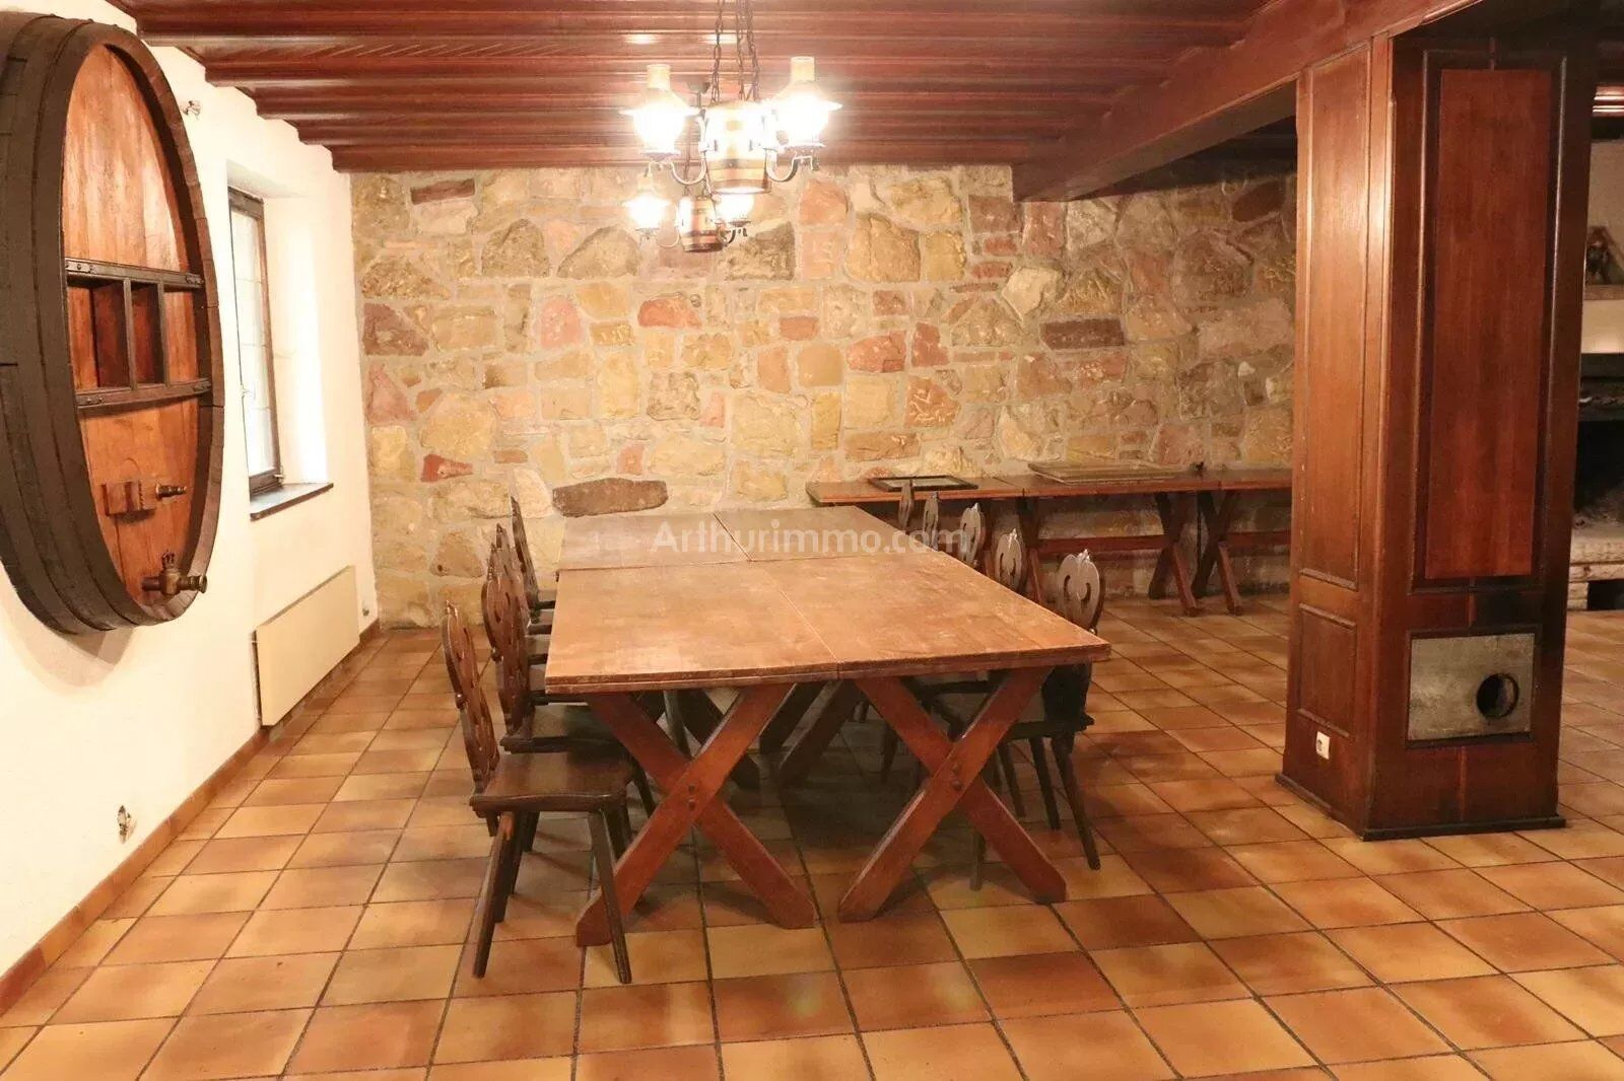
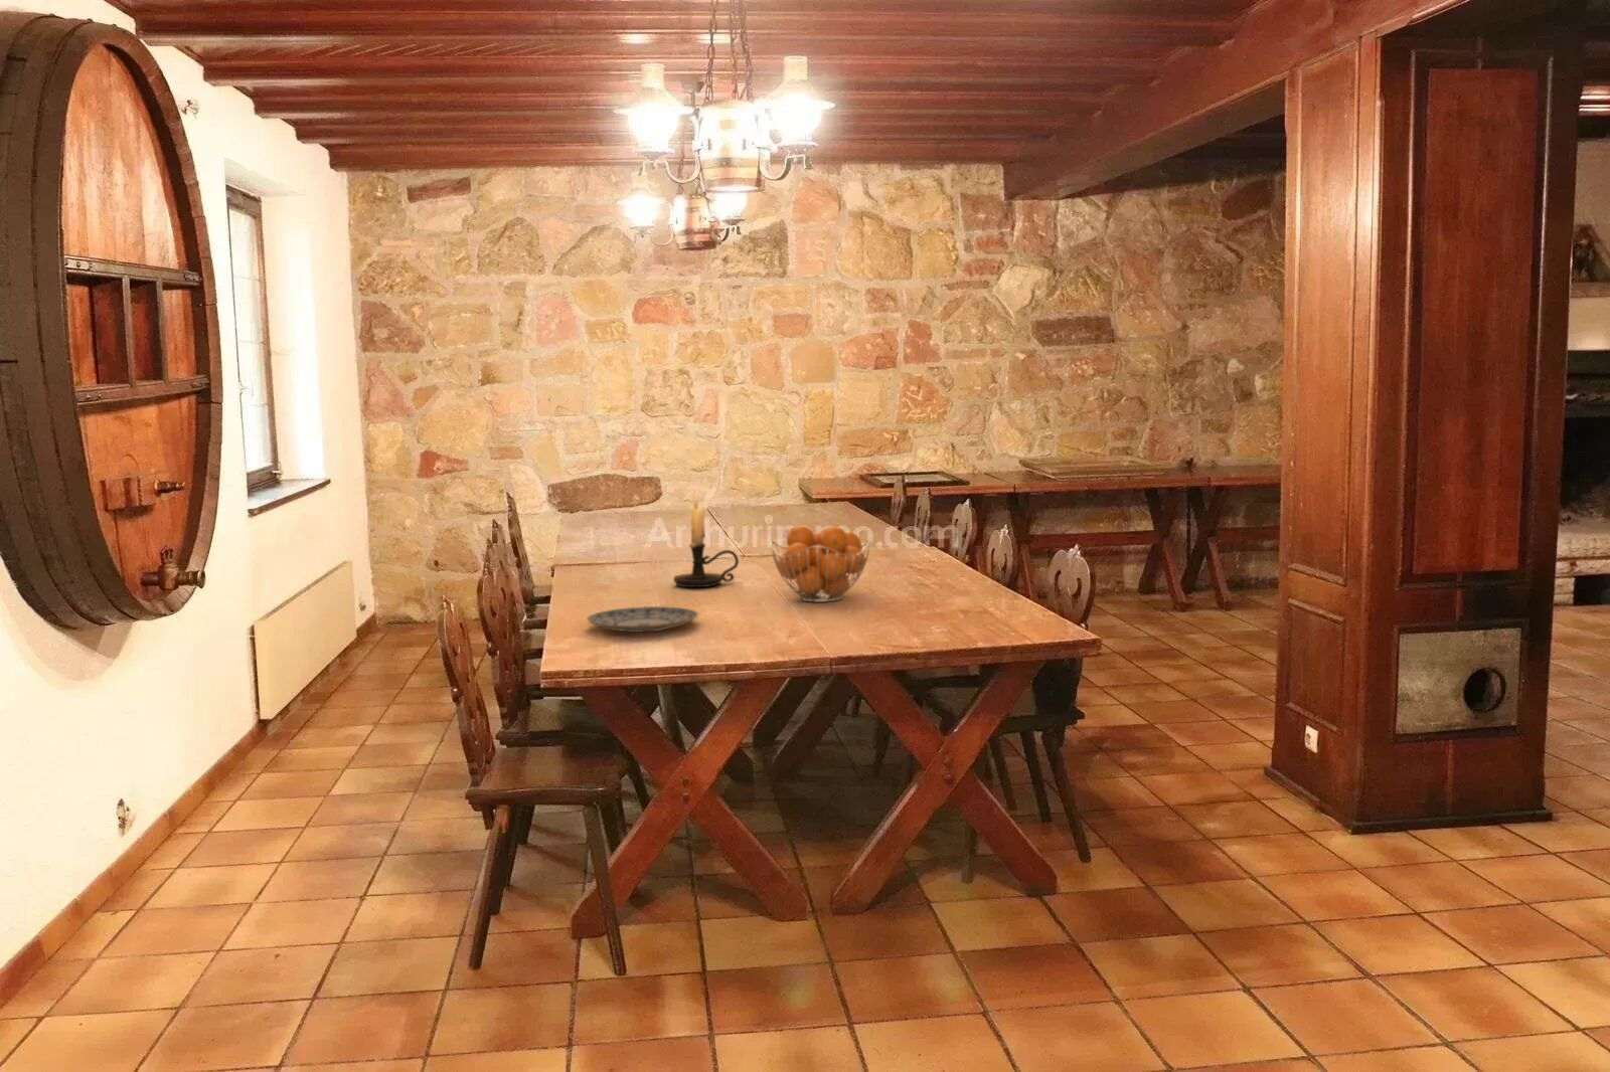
+ plate [585,605,699,634]
+ fruit basket [768,524,873,603]
+ candle holder [673,491,740,589]
